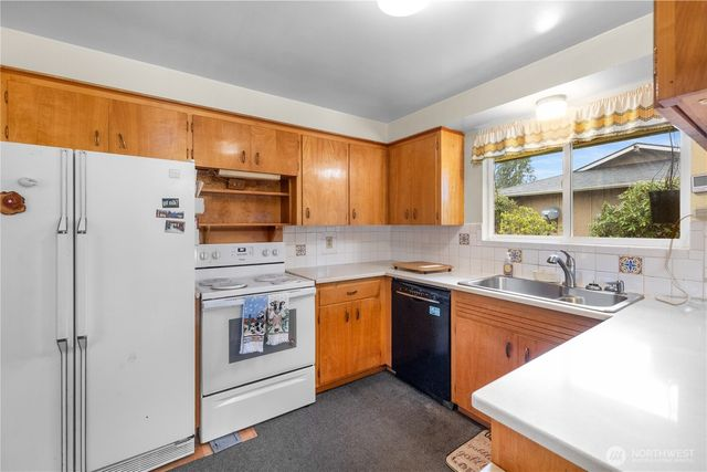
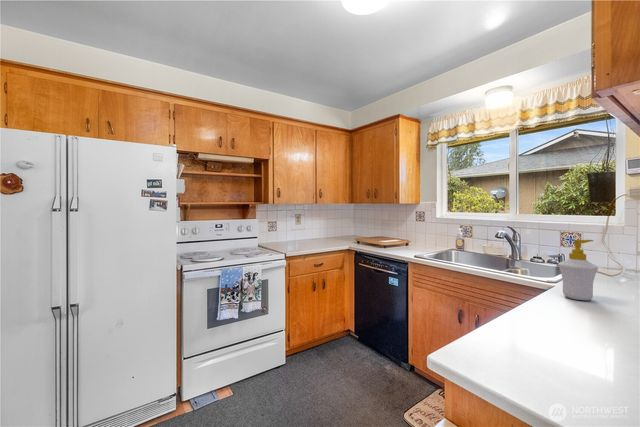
+ soap bottle [557,238,599,301]
